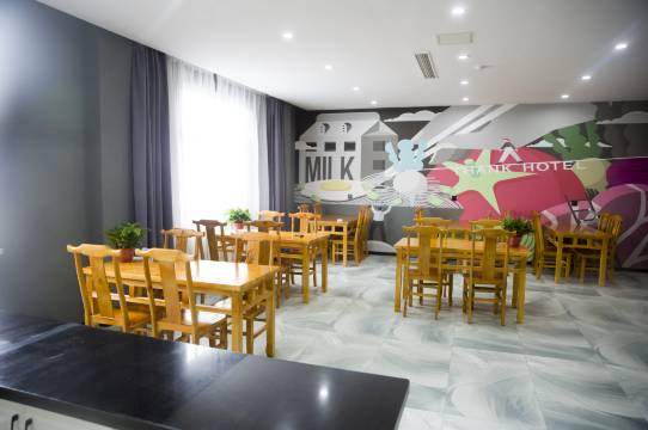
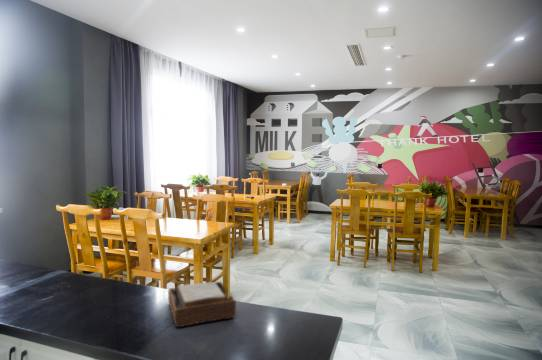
+ napkin holder [167,281,237,328]
